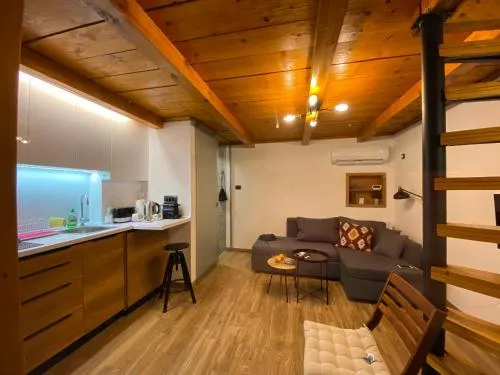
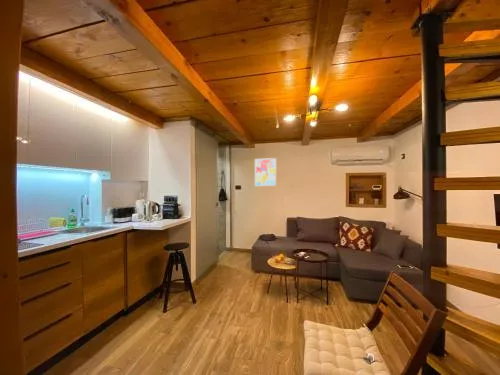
+ wall art [254,157,277,187]
